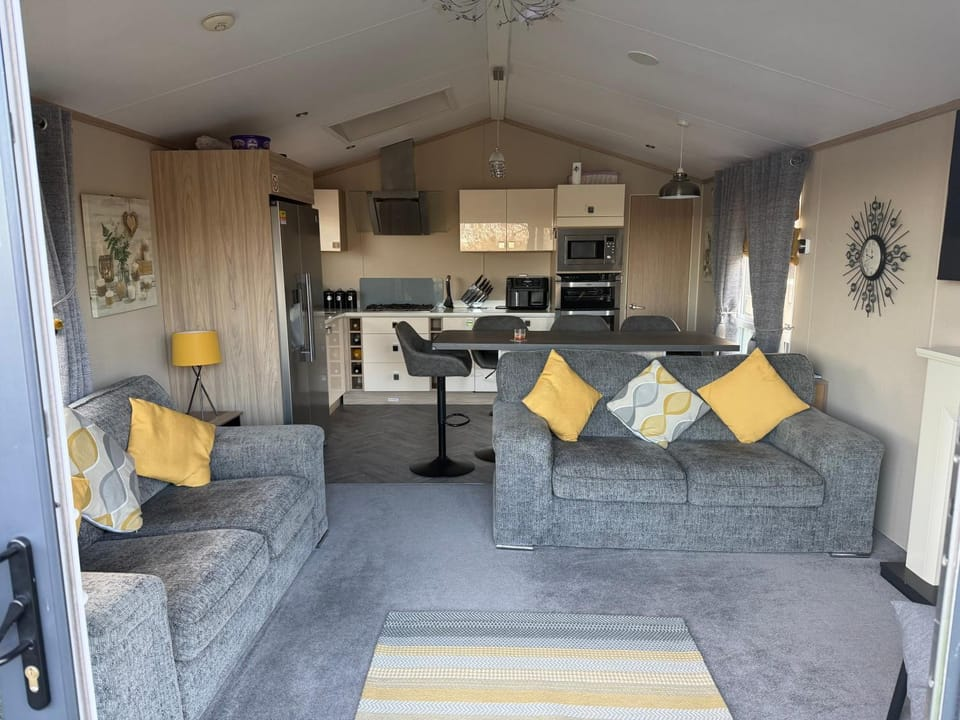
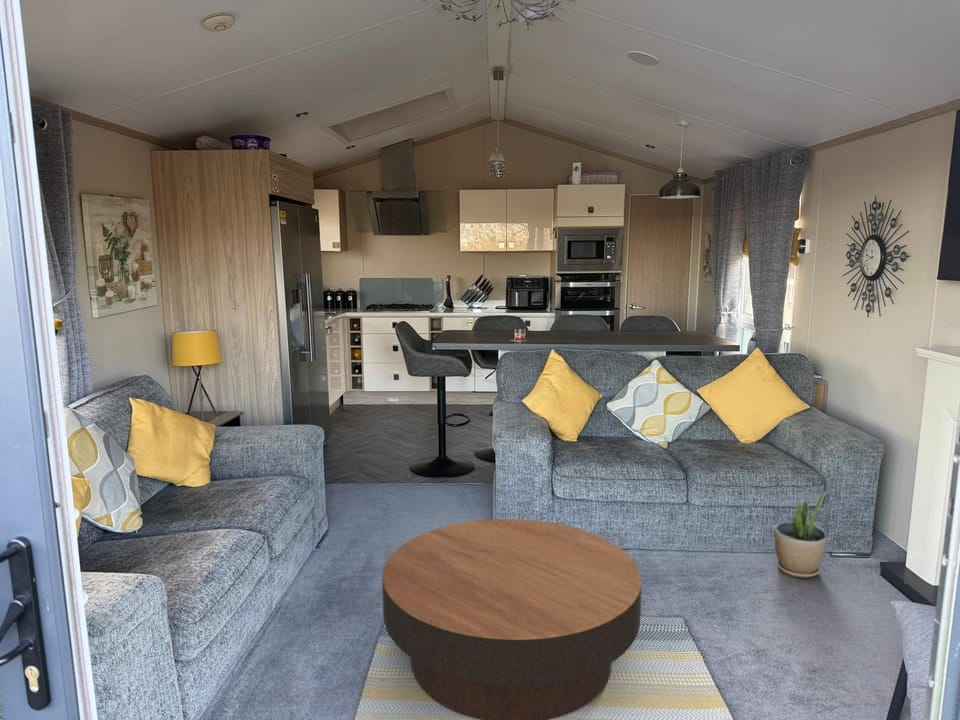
+ potted plant [773,490,829,579]
+ coffee table [381,518,643,720]
